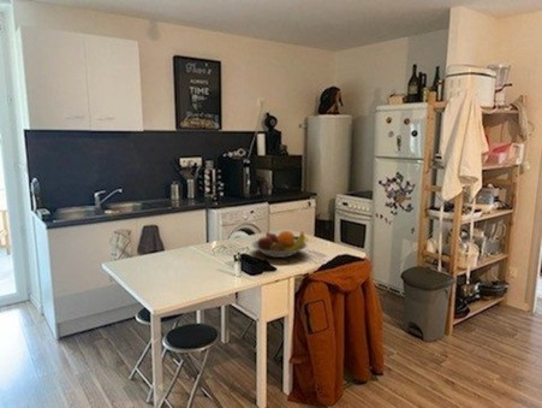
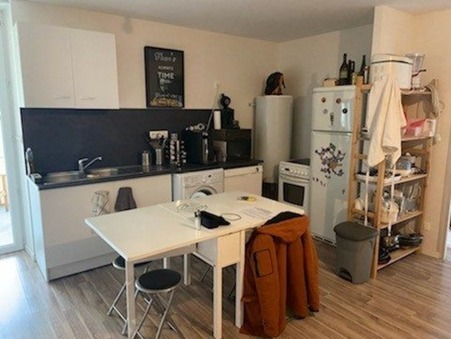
- fruit bowl [251,230,308,259]
